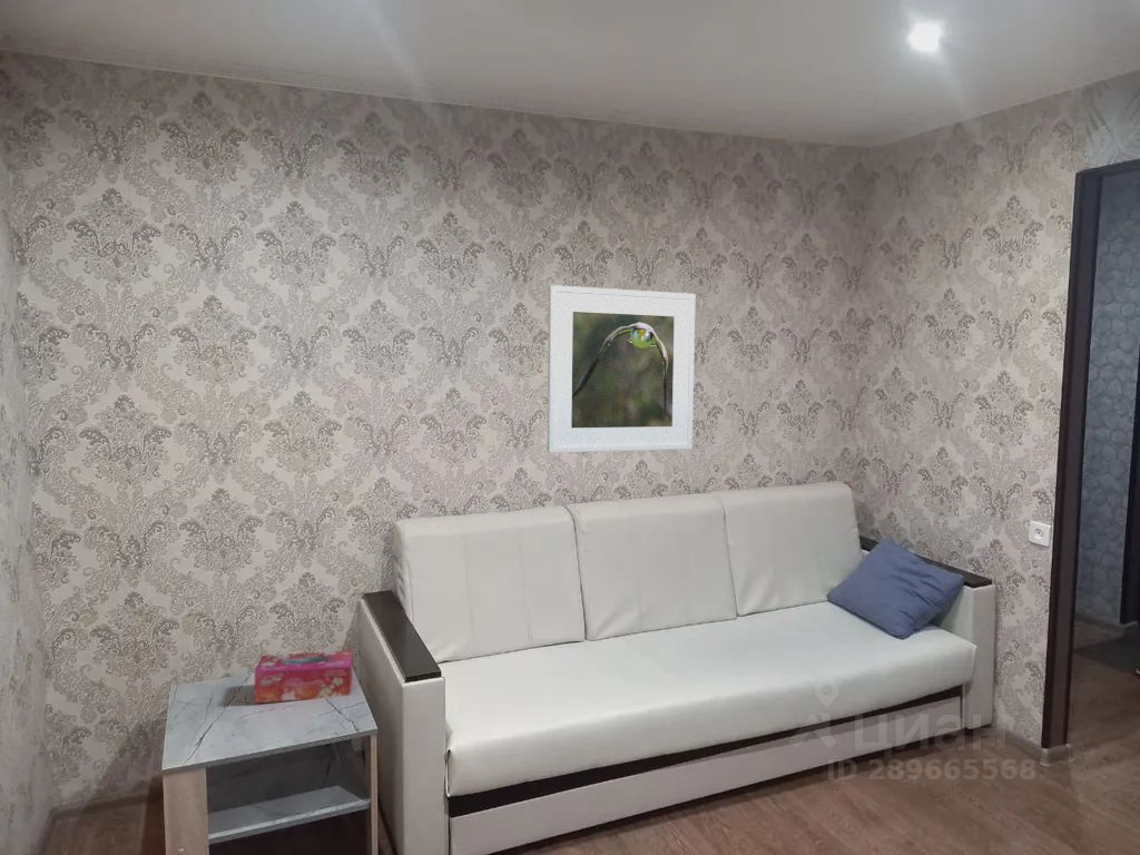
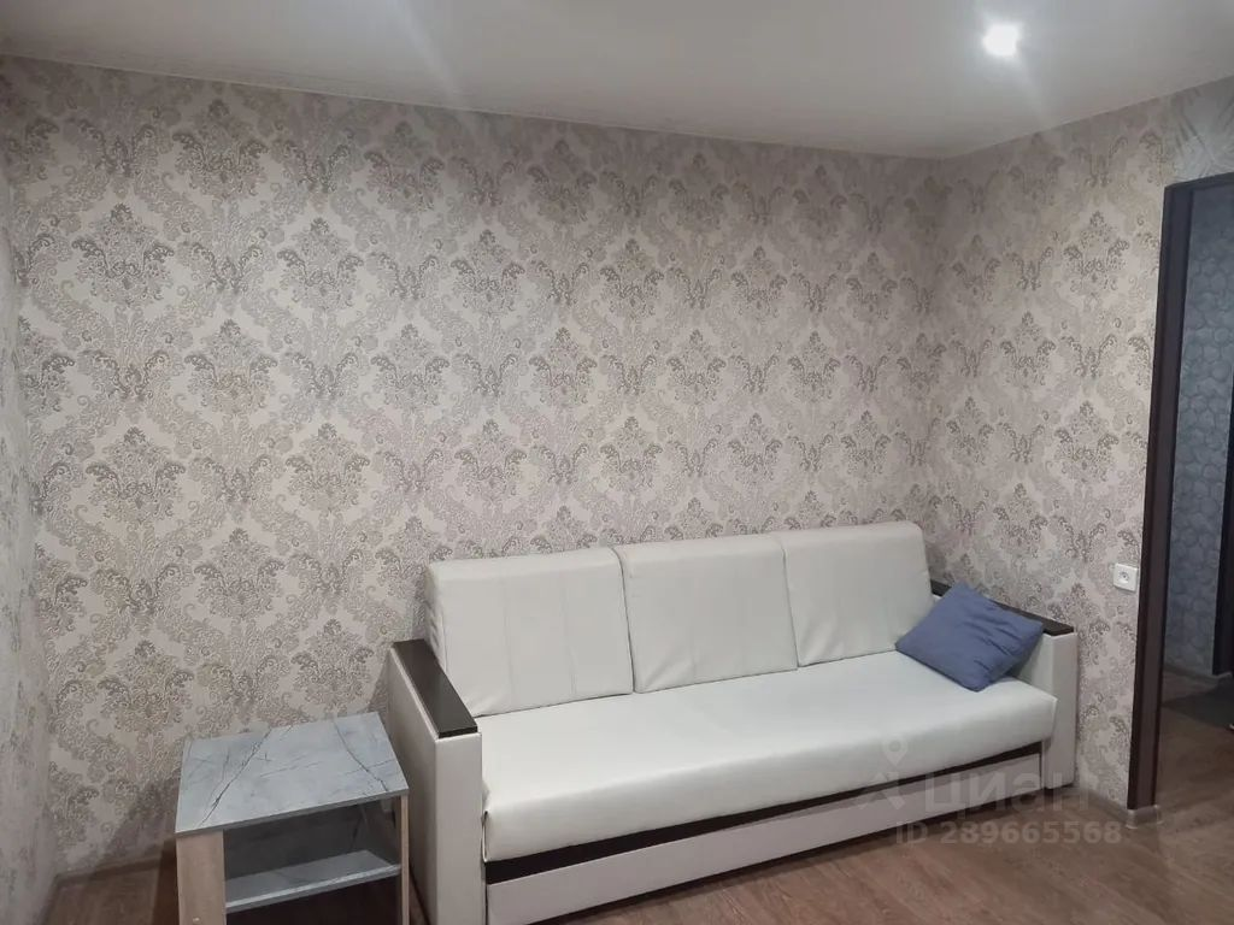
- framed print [547,284,696,454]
- tissue box [254,649,354,704]
